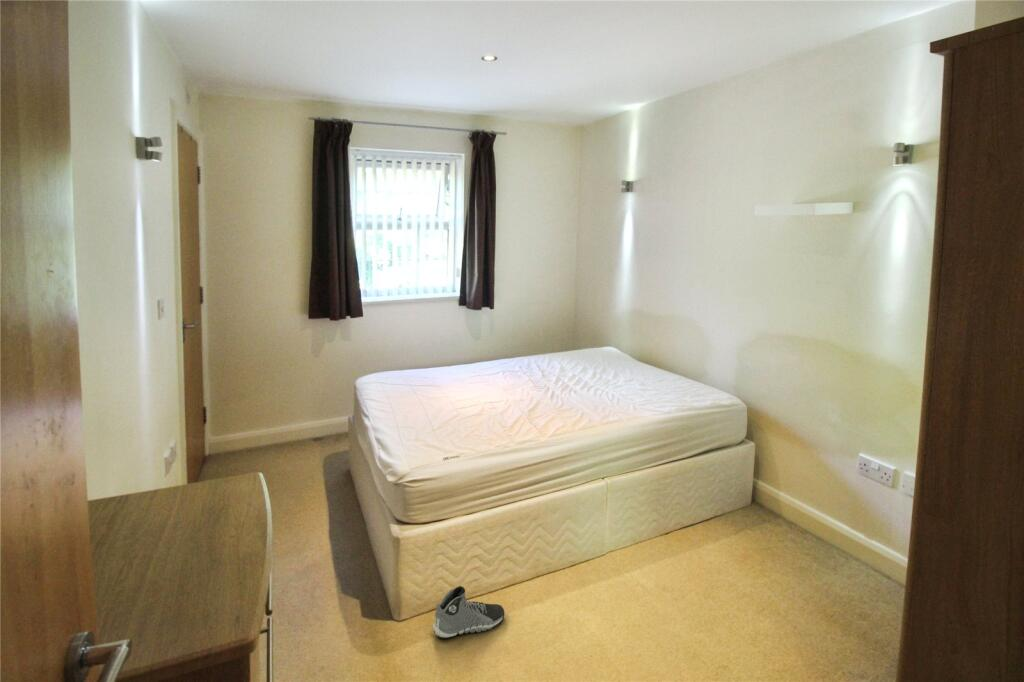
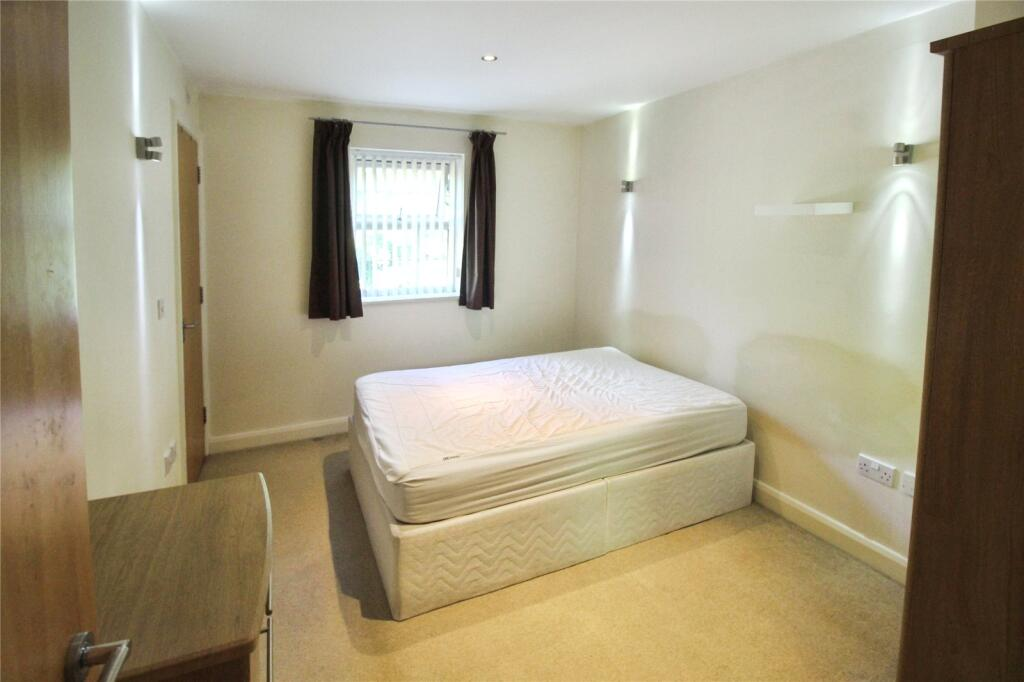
- sneaker [432,585,505,639]
